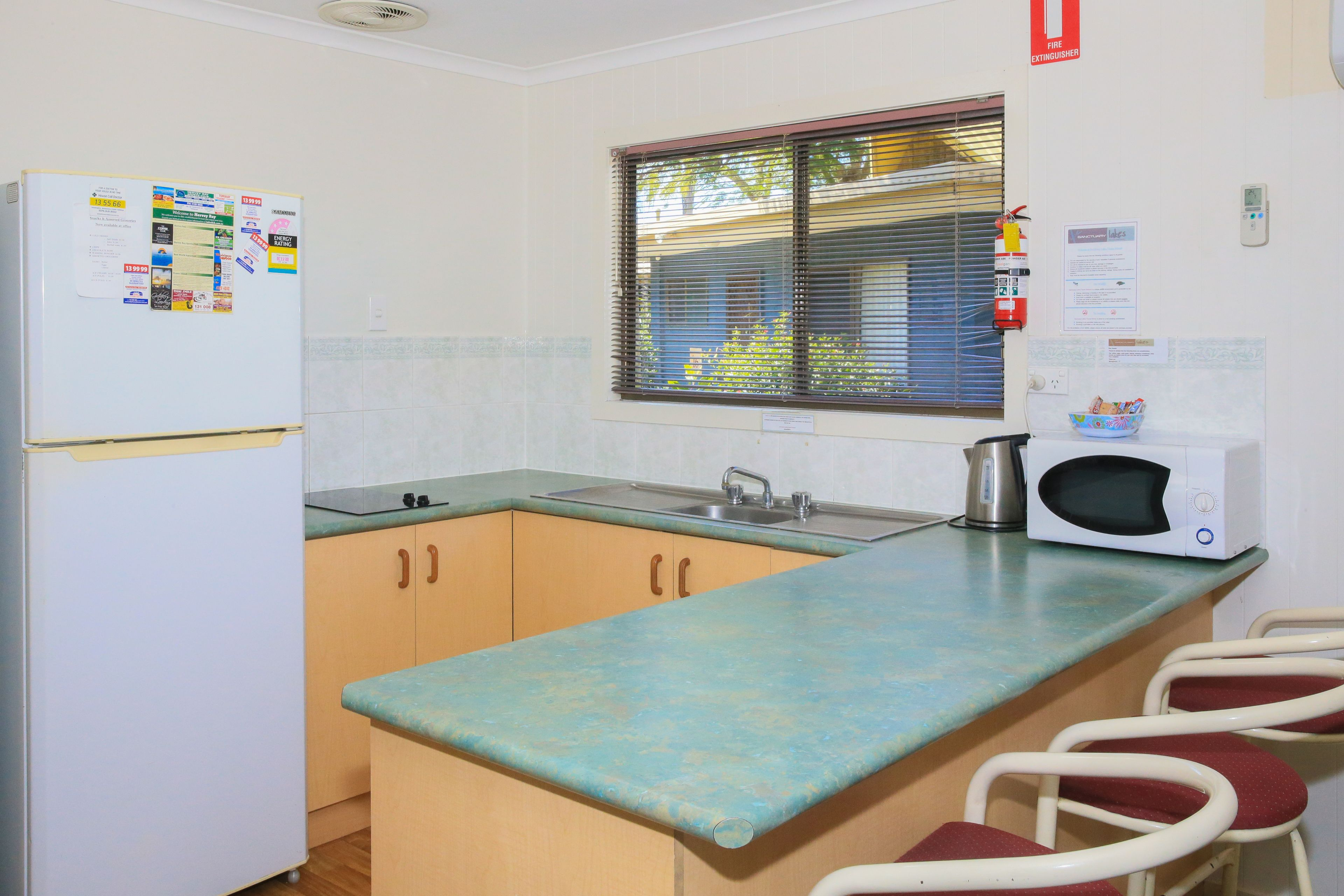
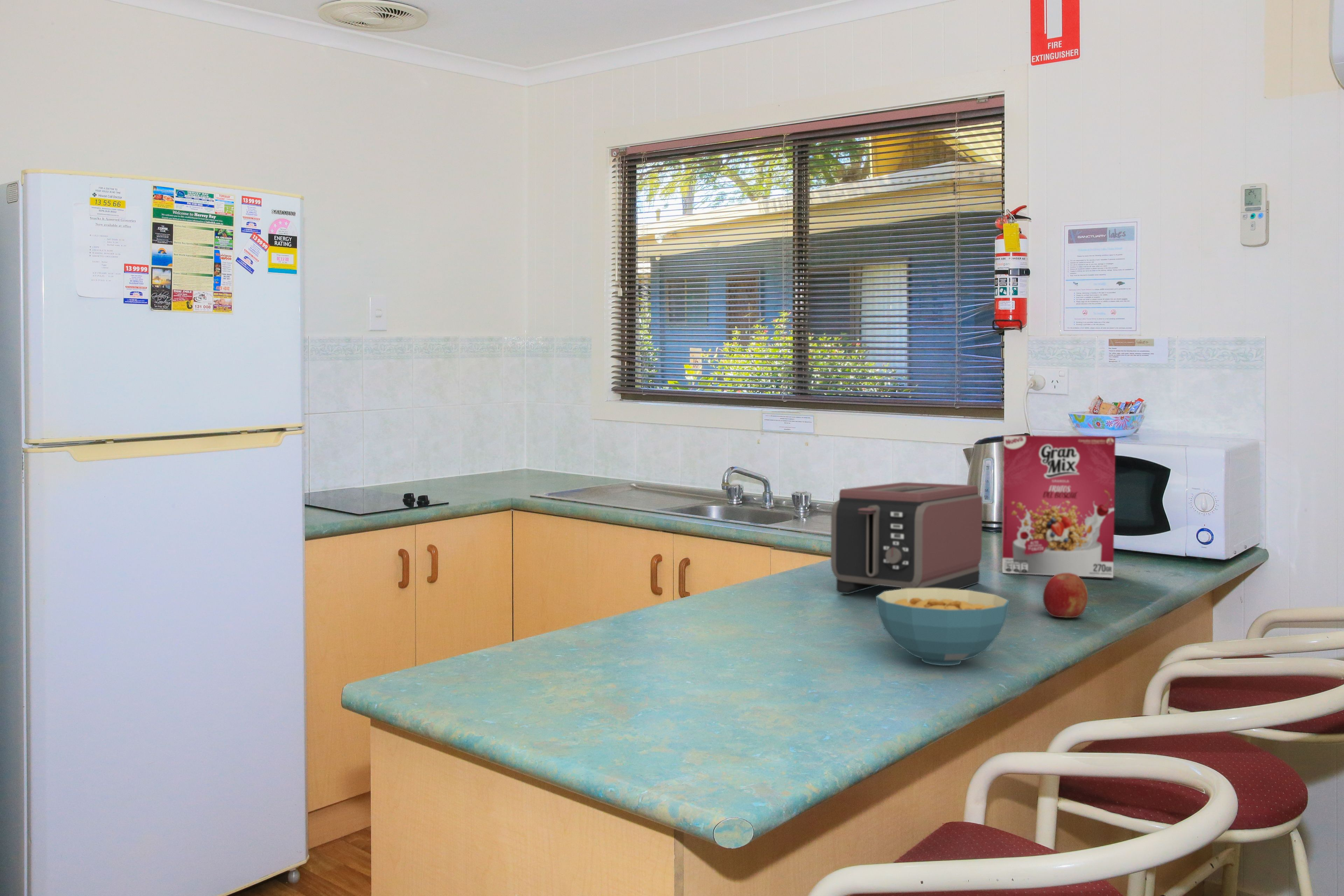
+ fruit [1043,573,1089,618]
+ cereal box [1002,435,1116,578]
+ toaster [831,482,982,594]
+ cereal bowl [875,588,1010,666]
